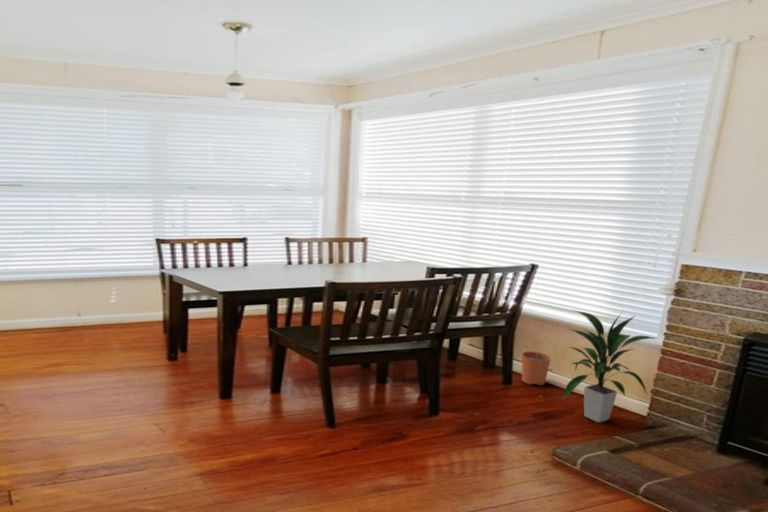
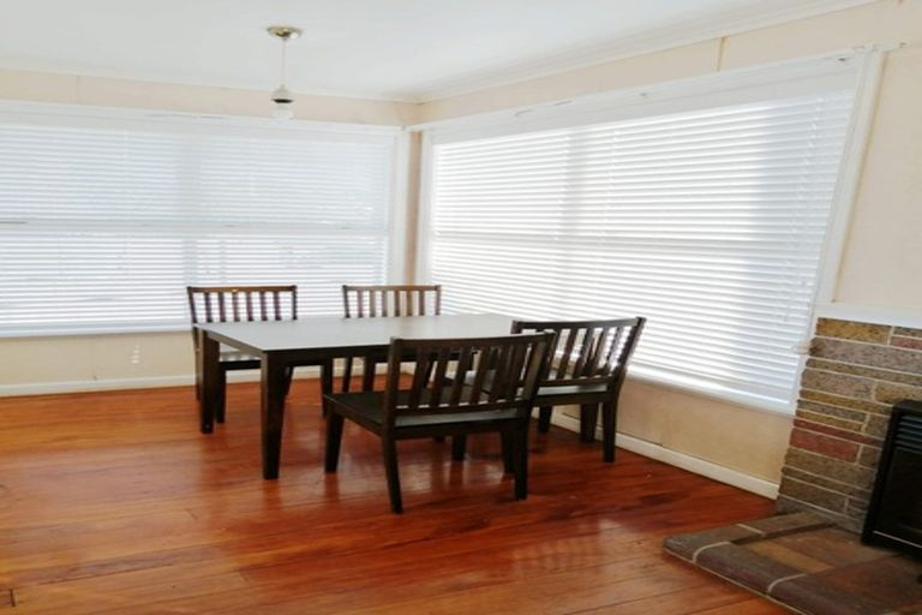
- indoor plant [562,309,657,423]
- plant pot [521,342,552,386]
